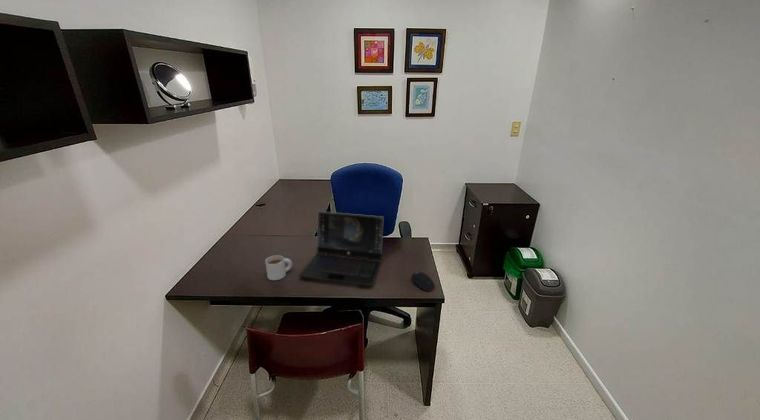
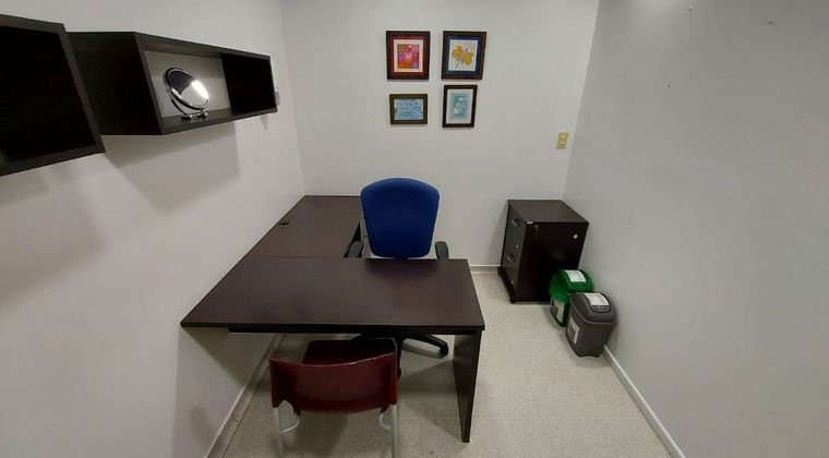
- mug [264,254,293,281]
- laptop [298,210,385,287]
- computer mouse [410,271,436,292]
